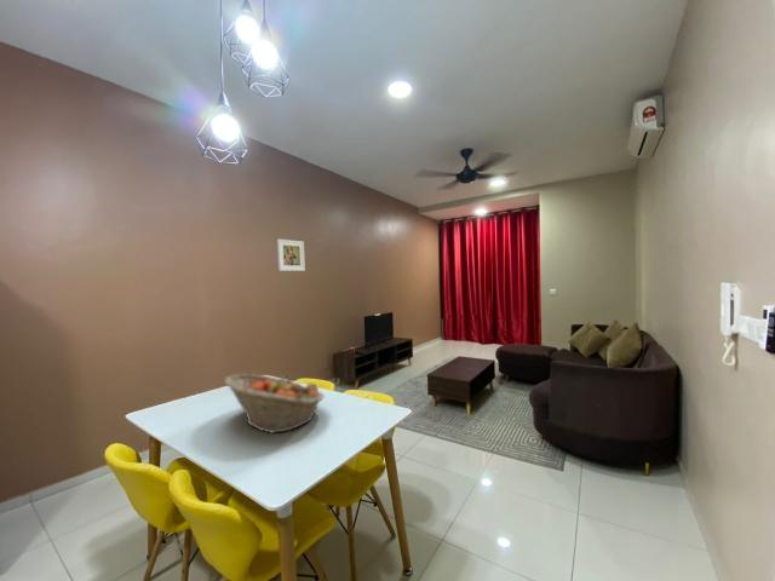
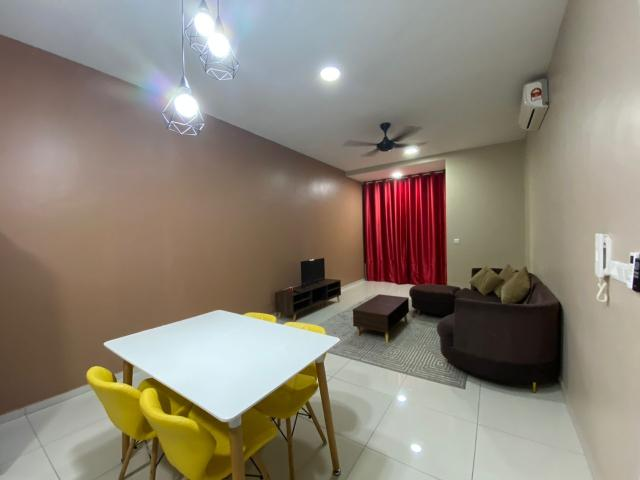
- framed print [276,238,306,272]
- fruit basket [224,373,326,435]
